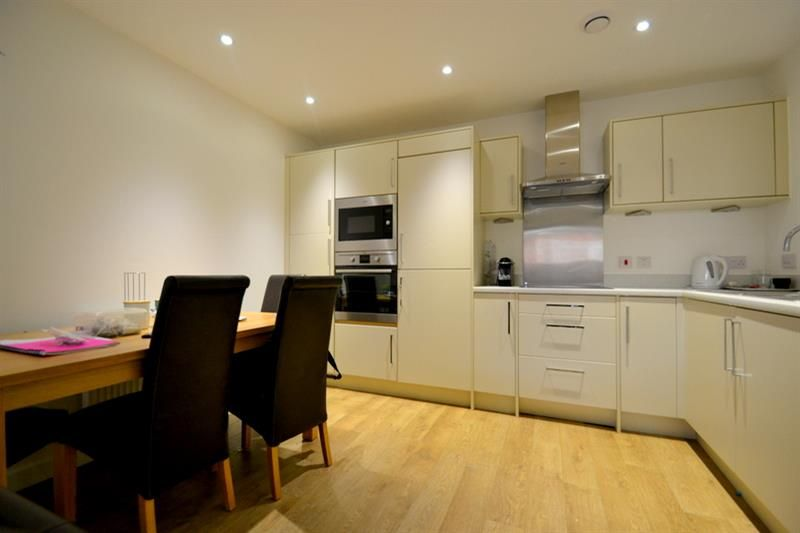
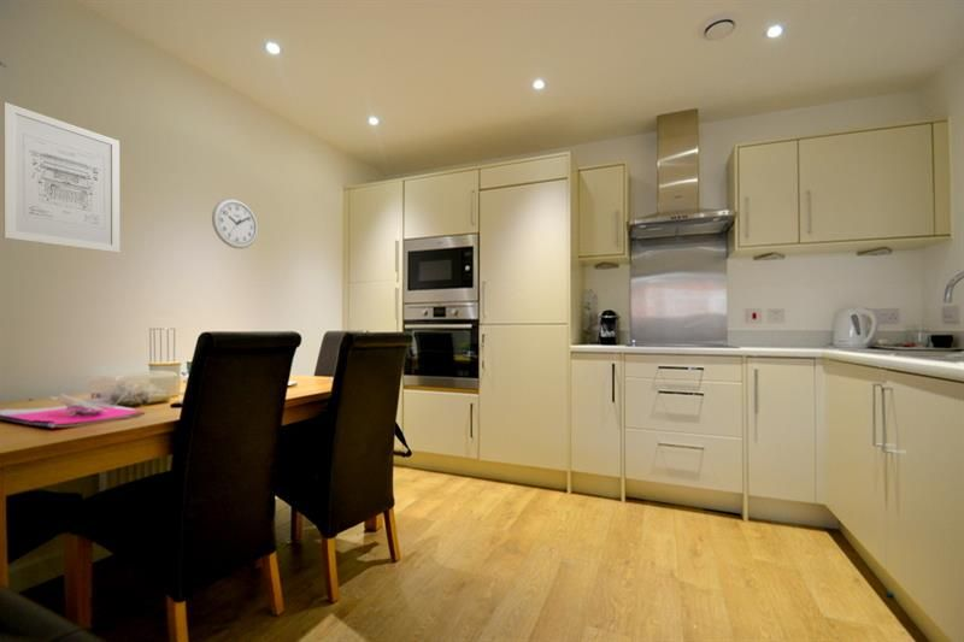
+ wall clock [211,198,259,249]
+ wall art [2,101,120,254]
